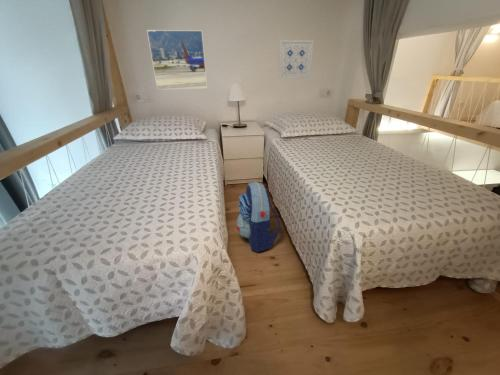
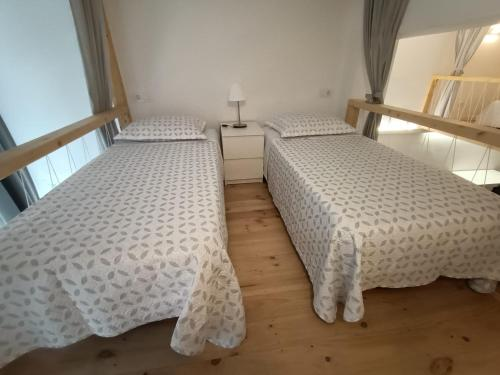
- backpack [235,181,282,253]
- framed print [146,29,208,90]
- wall art [277,39,315,80]
